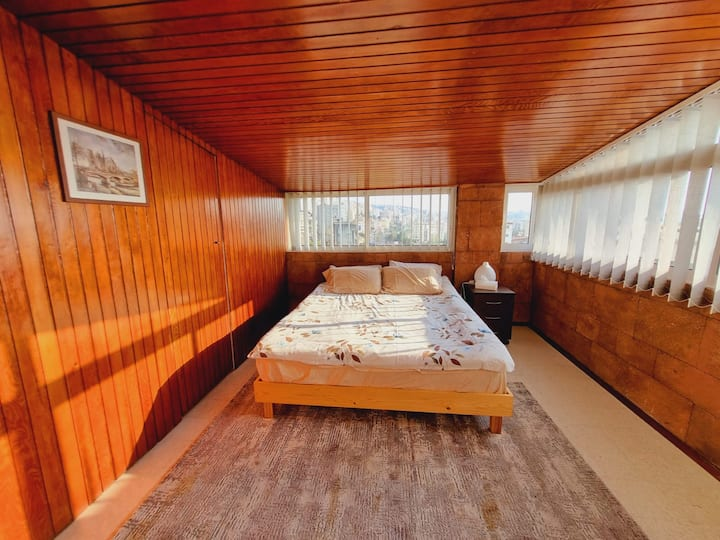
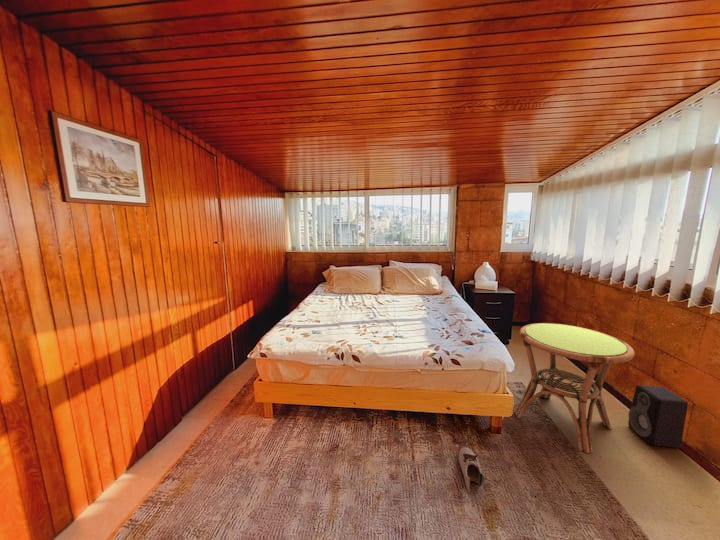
+ side table [514,322,636,454]
+ shoe [457,446,485,494]
+ speaker [627,384,689,449]
